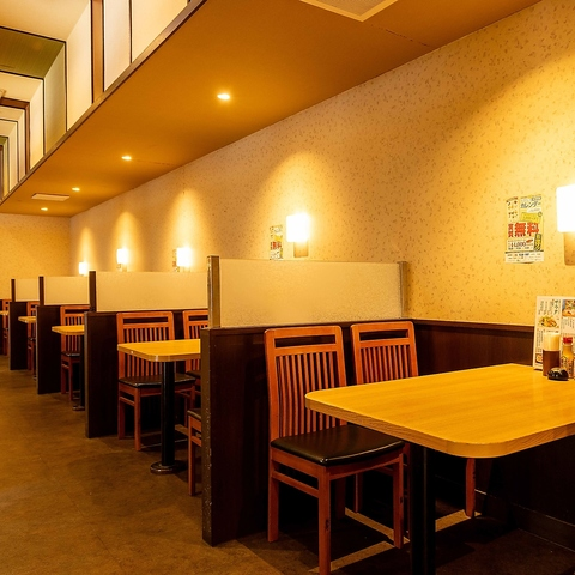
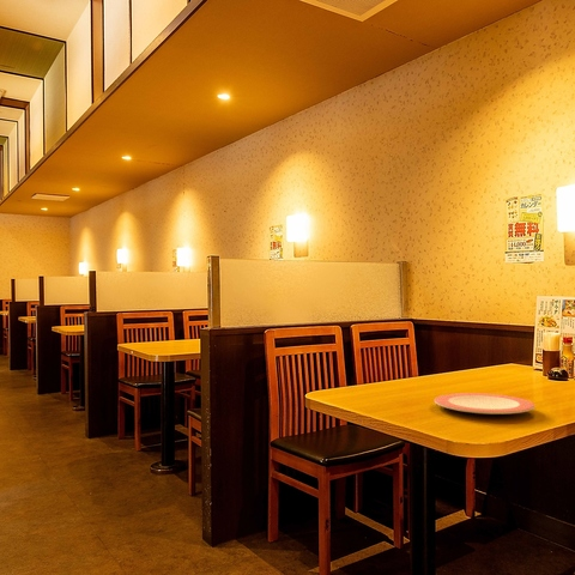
+ plate [434,392,537,416]
